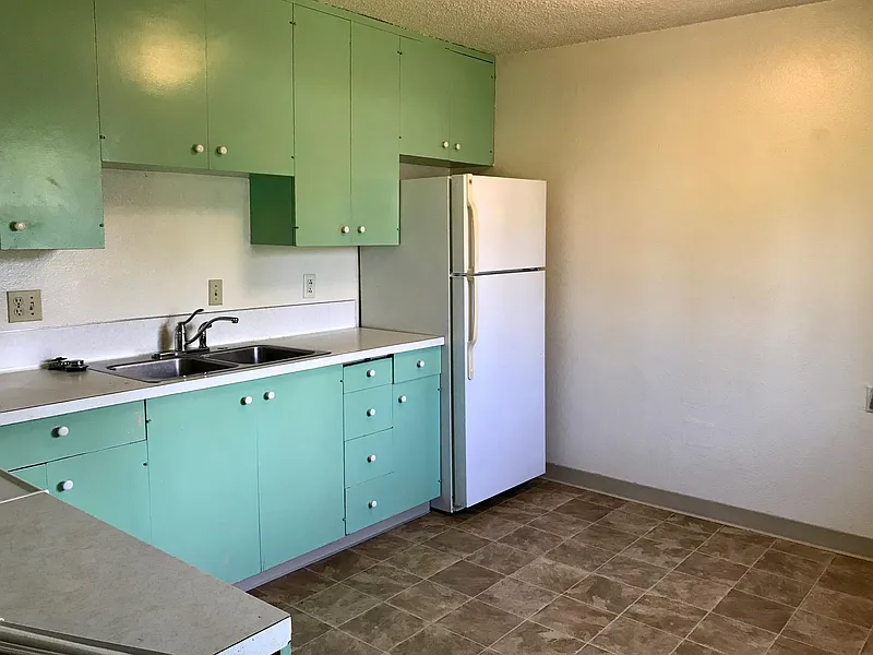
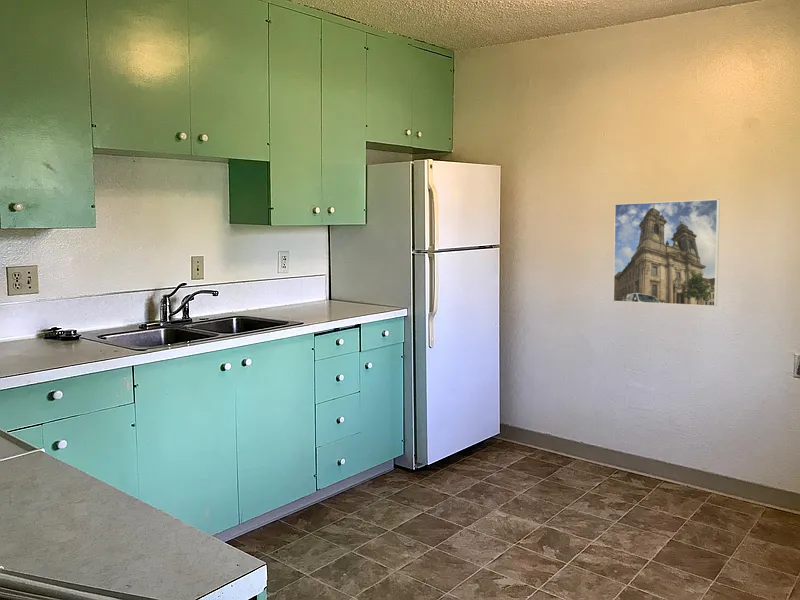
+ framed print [612,198,721,307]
